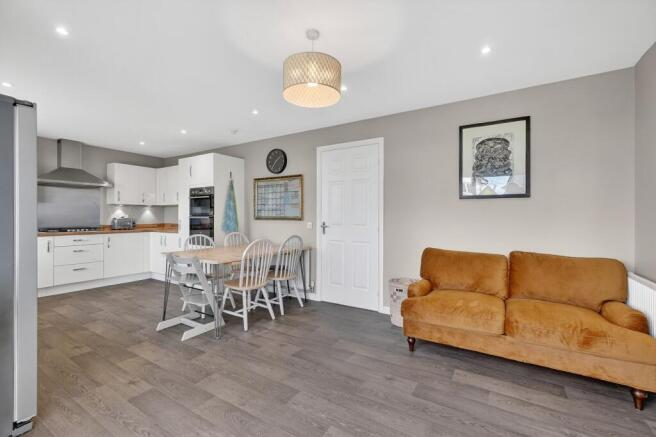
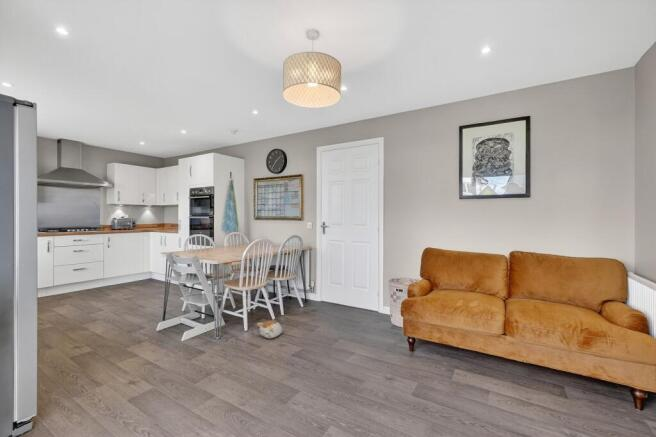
+ plush toy [256,320,283,339]
